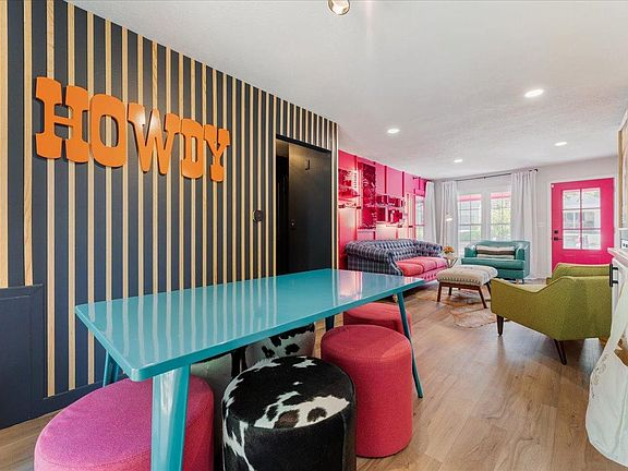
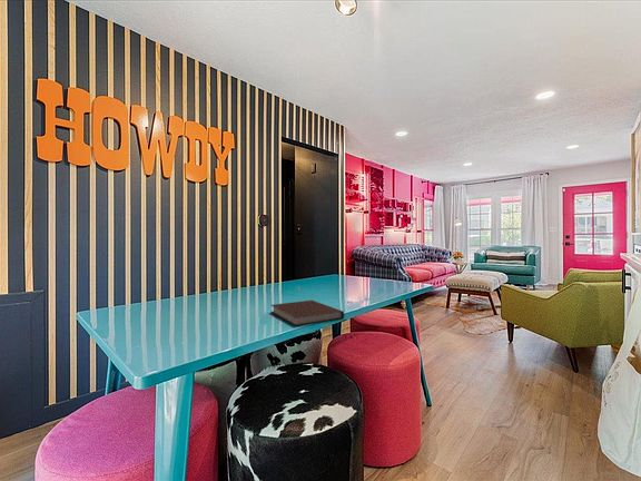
+ notebook [269,300,345,327]
